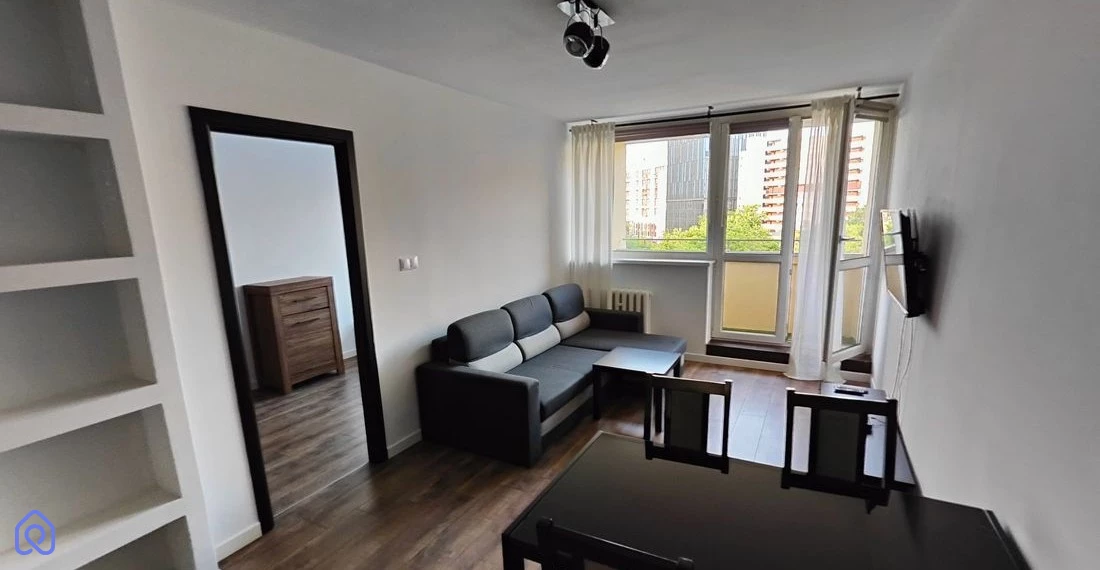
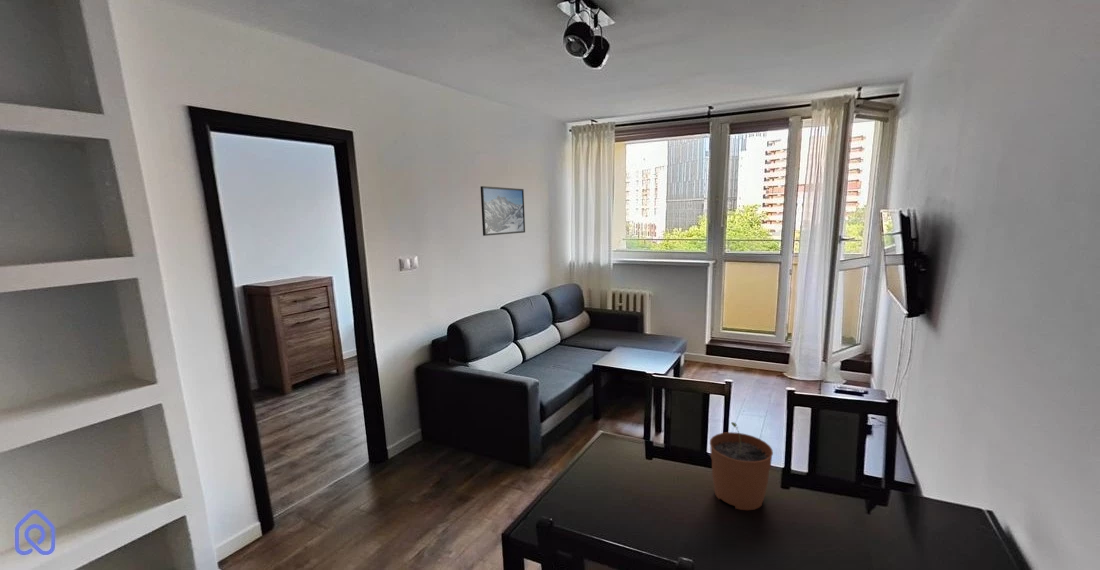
+ plant pot [709,421,774,511]
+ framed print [479,185,526,237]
